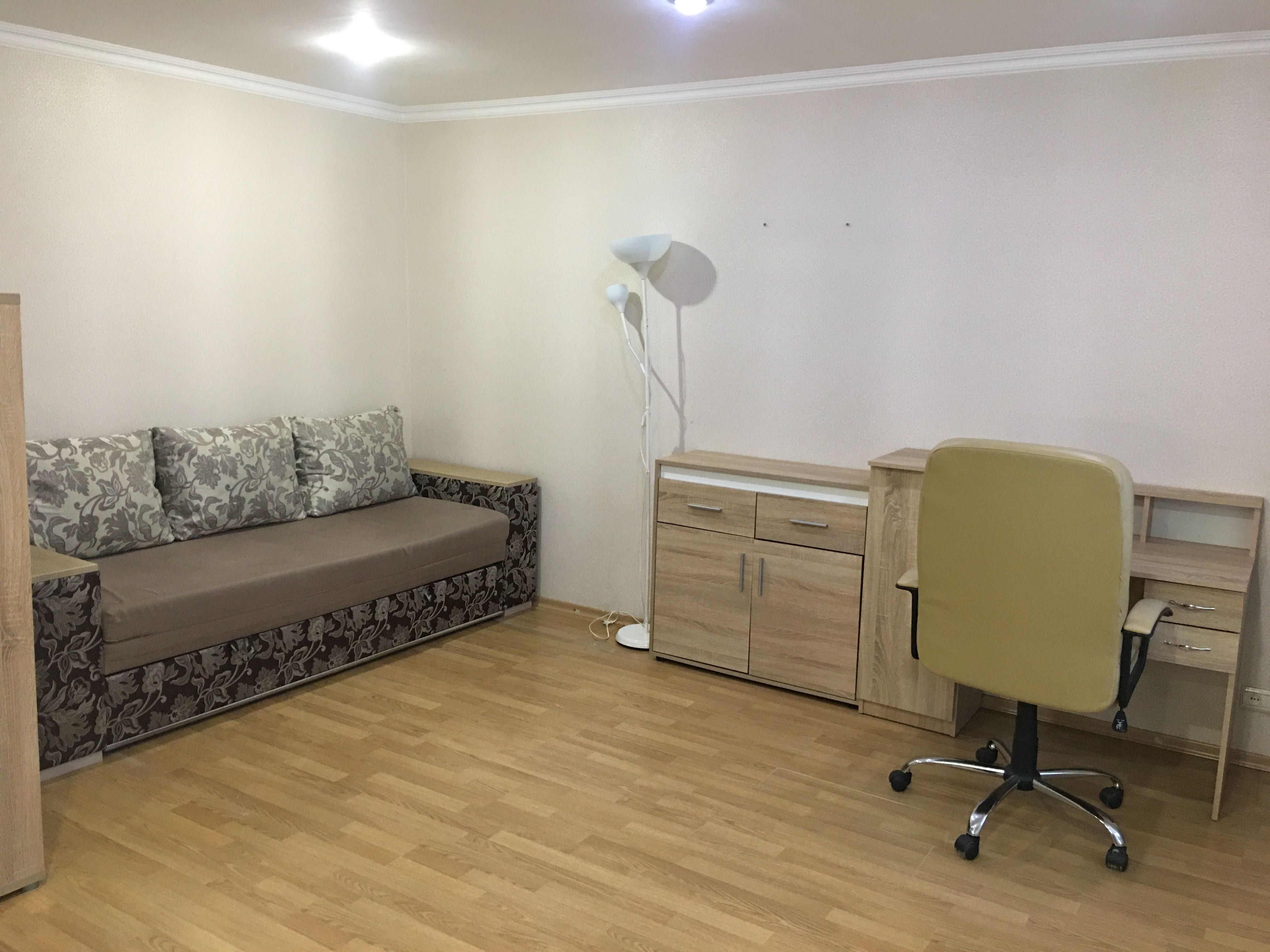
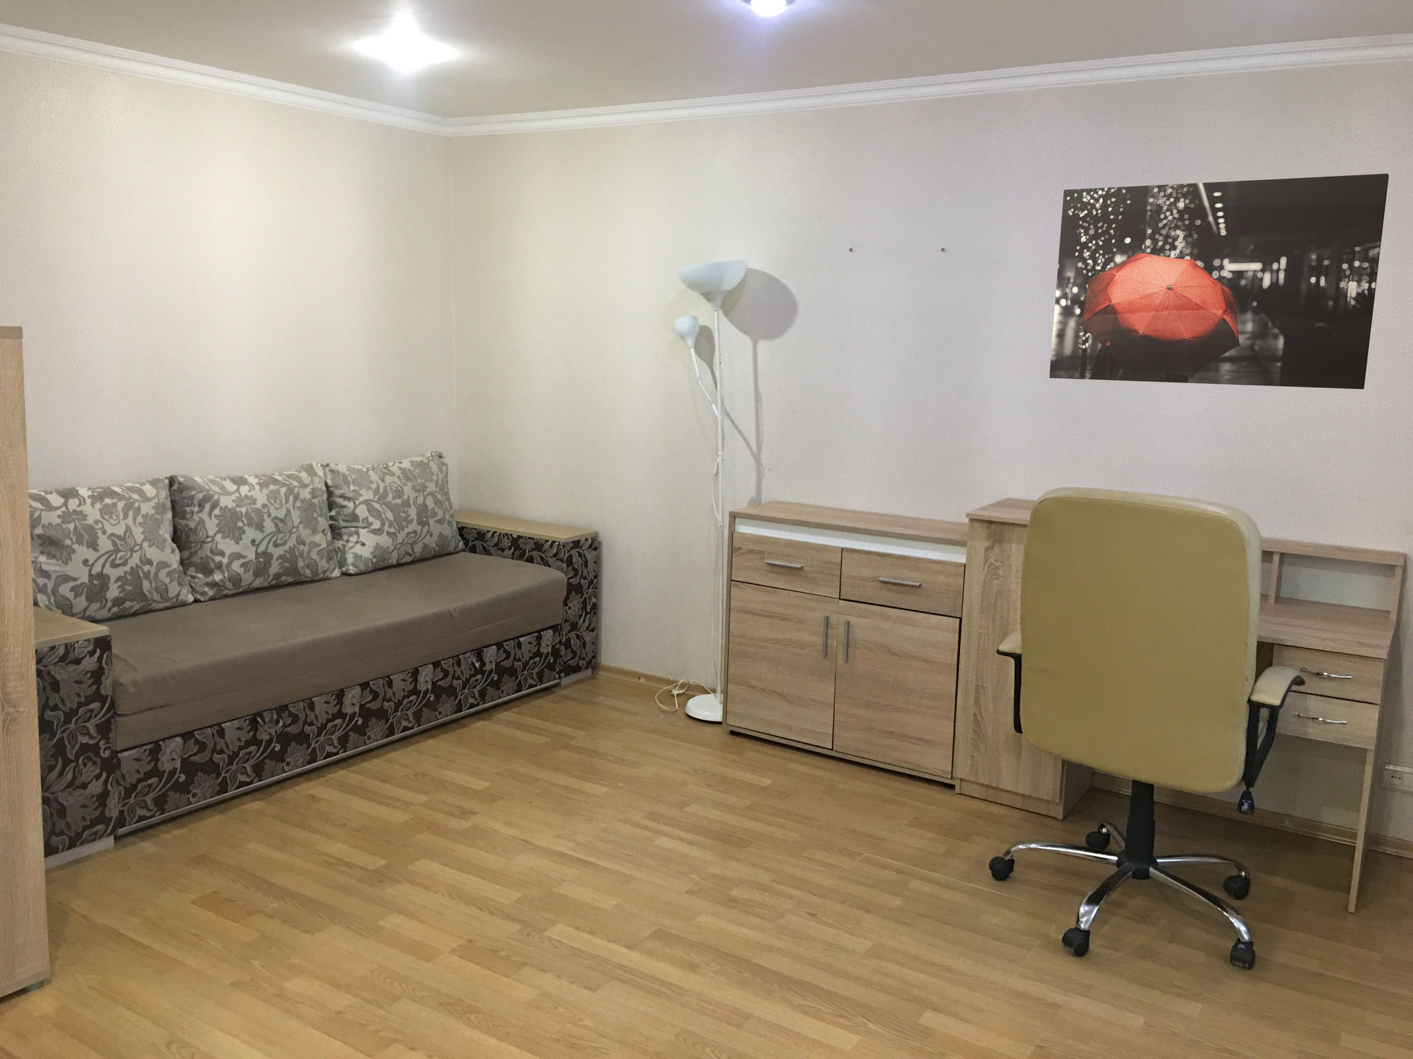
+ wall art [1049,174,1390,389]
